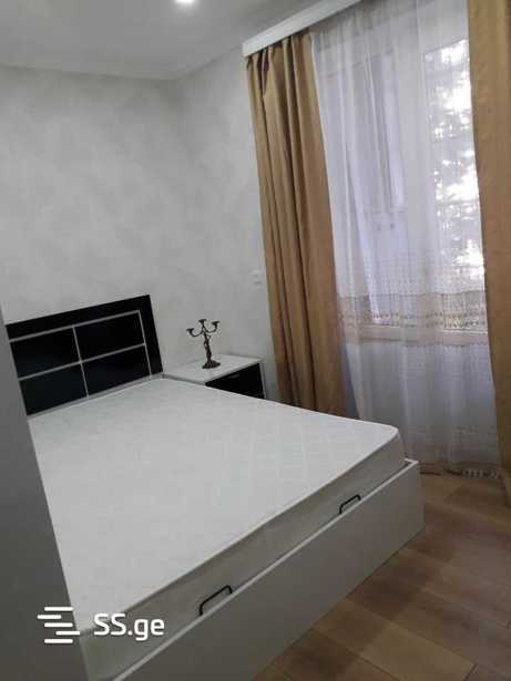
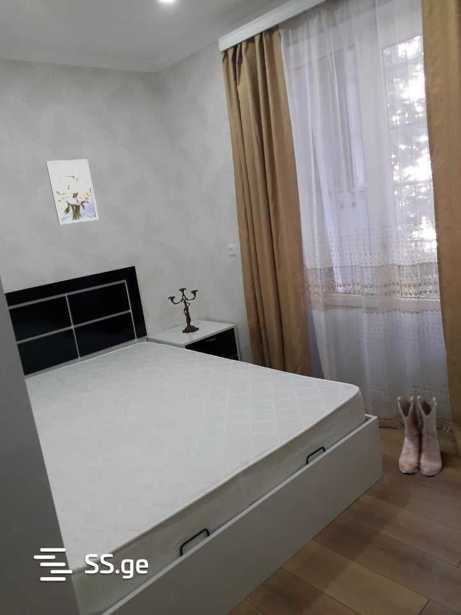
+ wall art [45,158,100,225]
+ boots [396,395,443,477]
